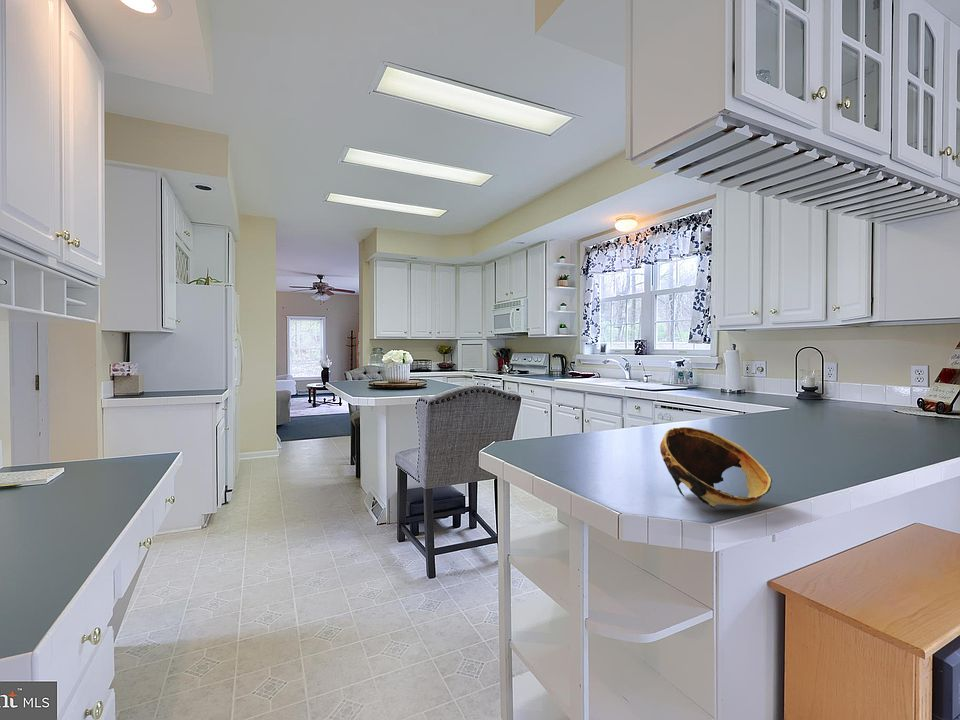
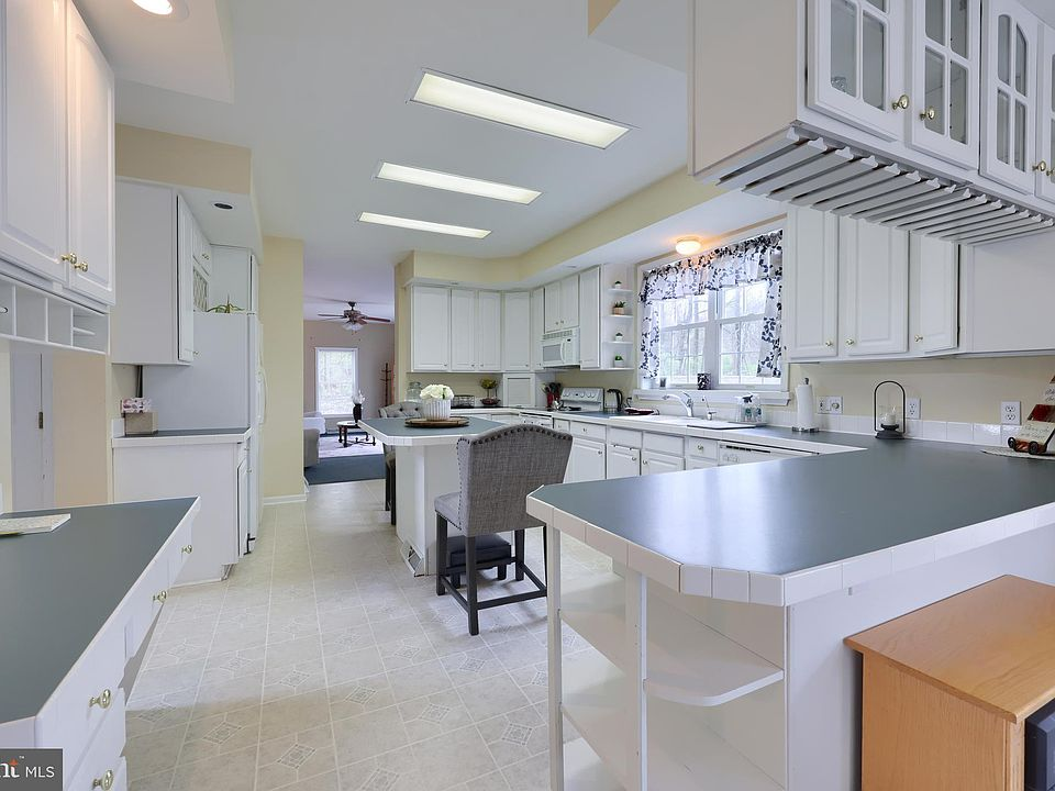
- bowl [659,426,773,510]
